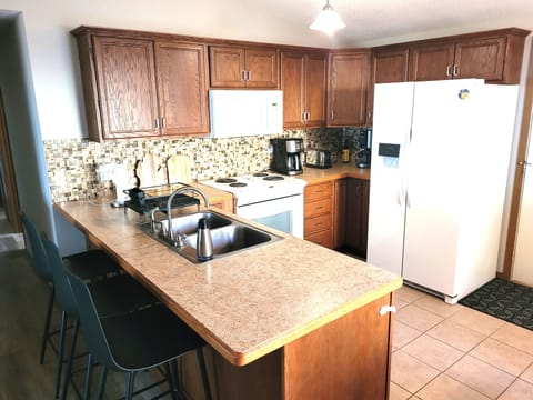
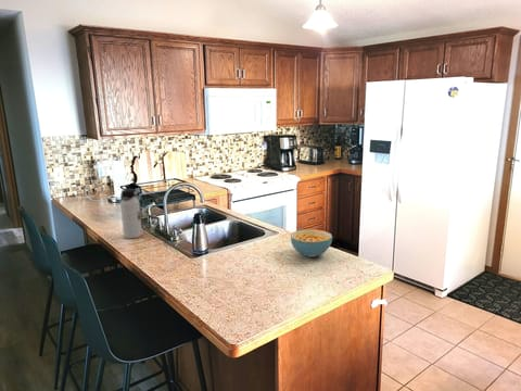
+ water bottle [119,188,143,240]
+ cereal bowl [290,228,333,258]
